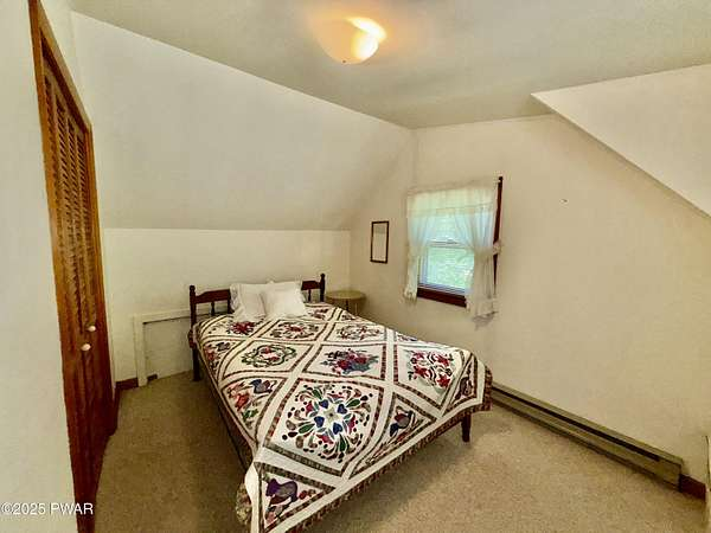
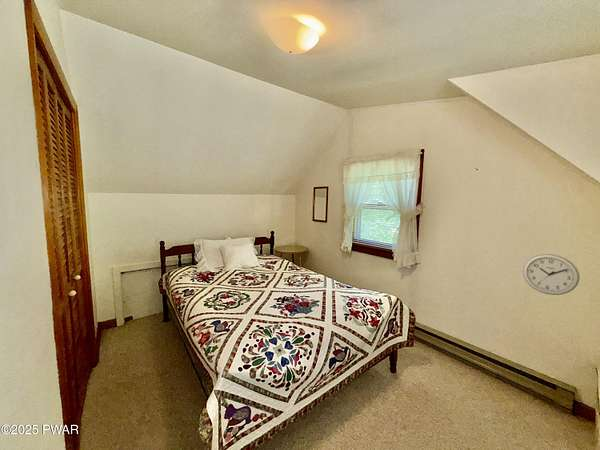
+ wall clock [522,253,580,296]
